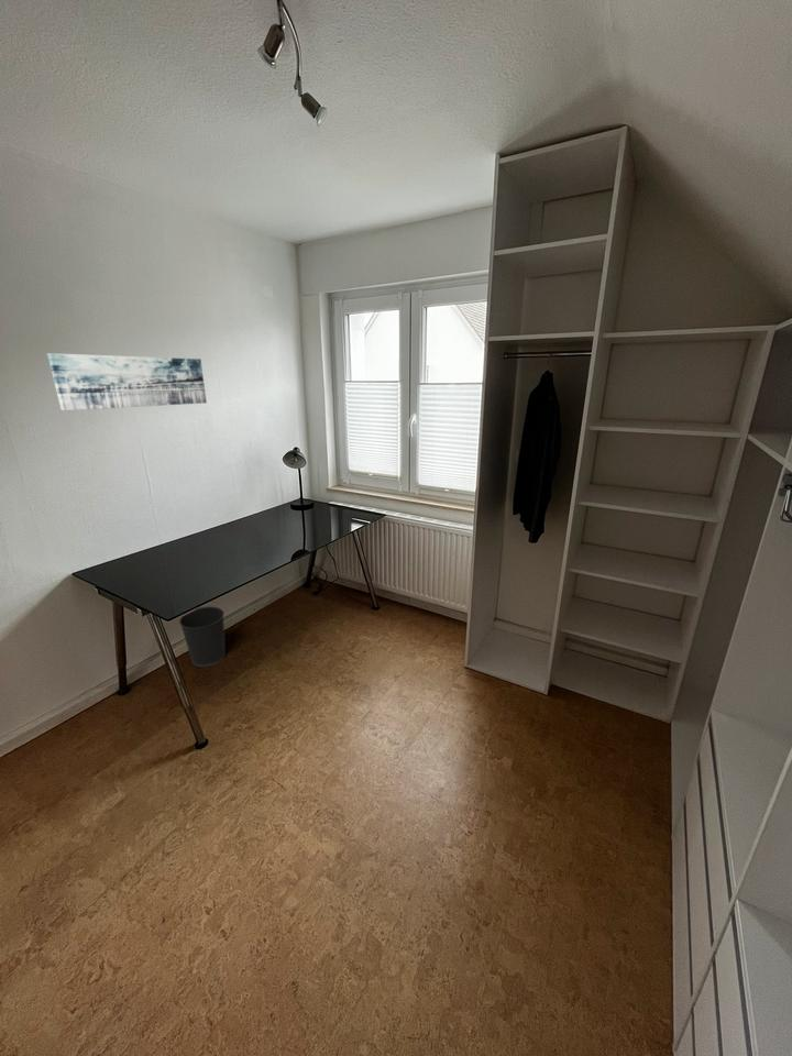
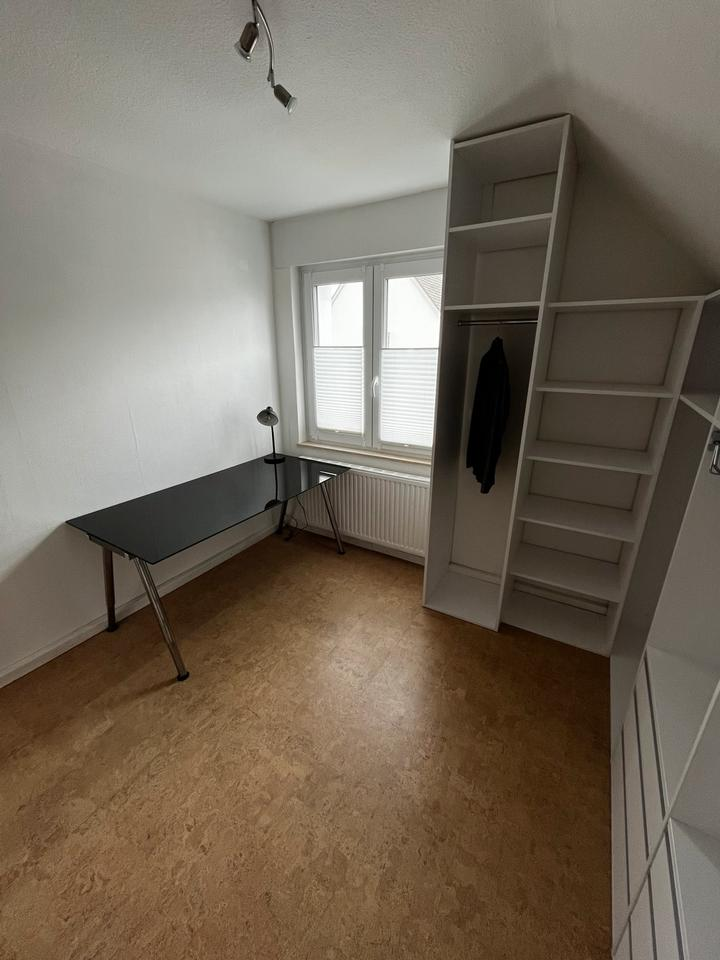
- wall art [46,352,208,411]
- wastebasket [178,605,227,668]
